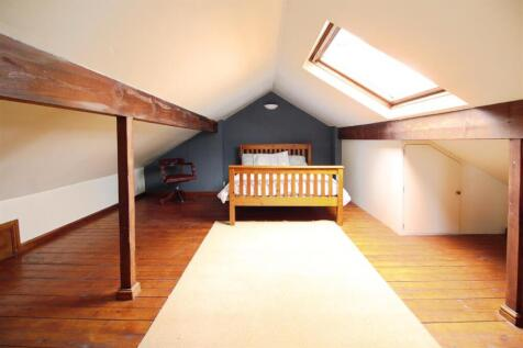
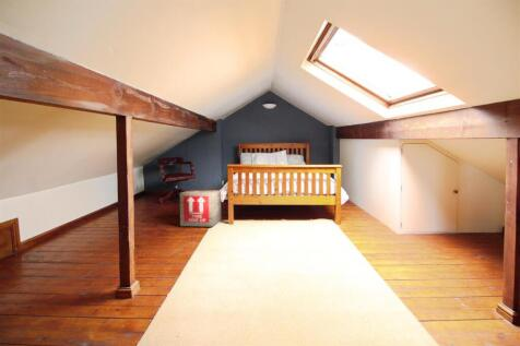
+ wooden crate [179,189,222,227]
